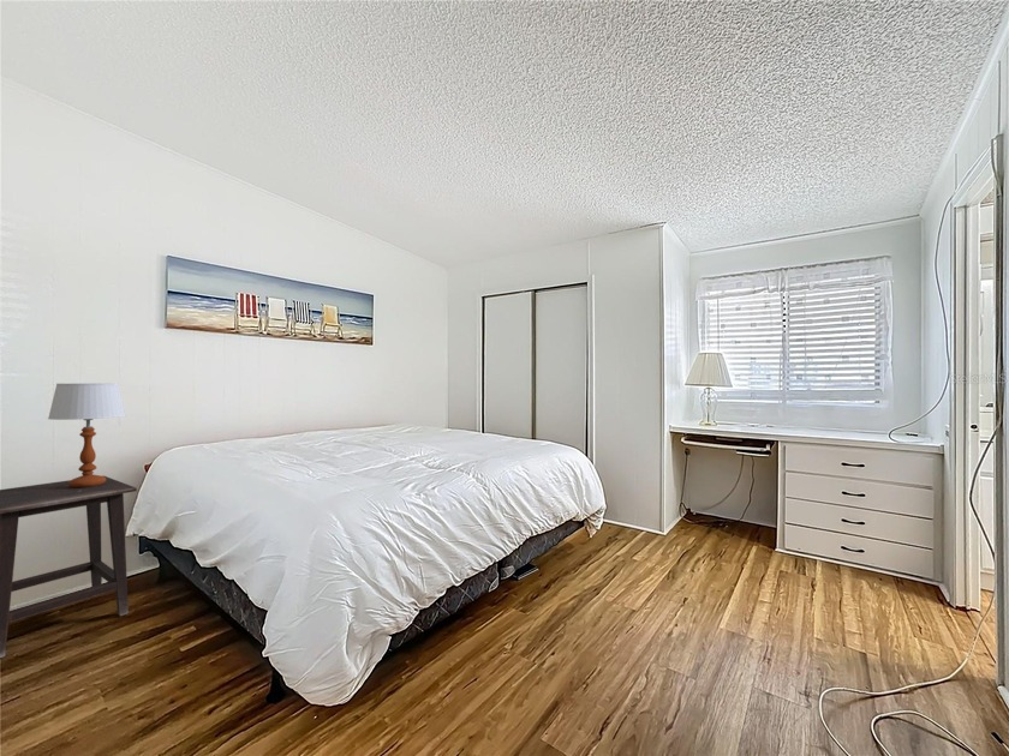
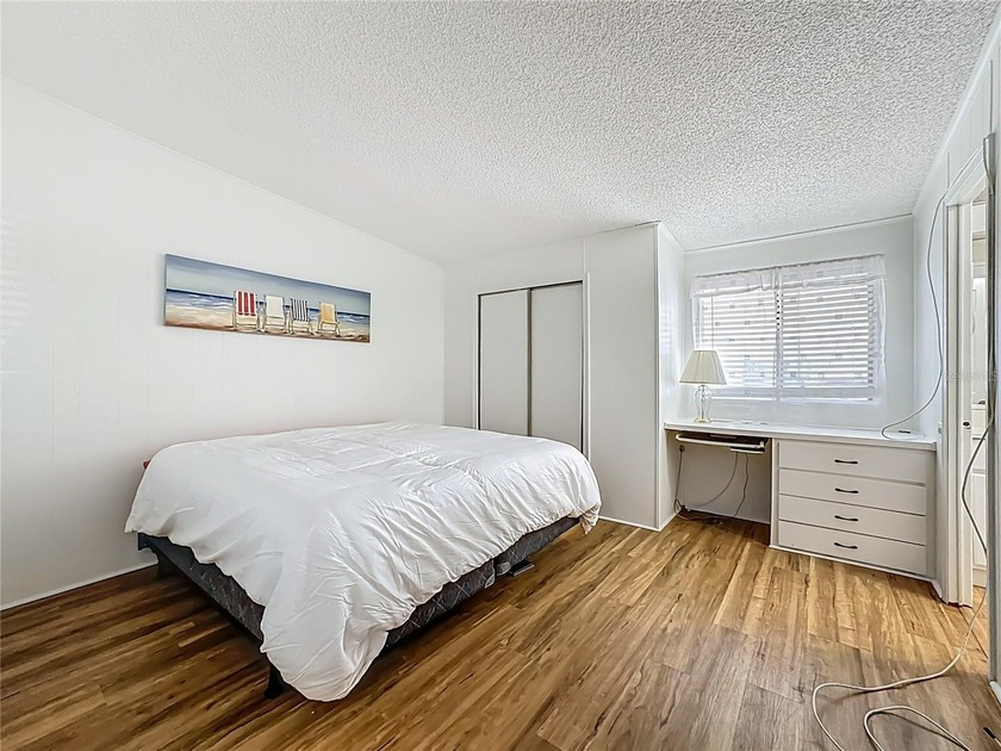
- table lamp [47,382,126,488]
- side table [0,474,138,659]
